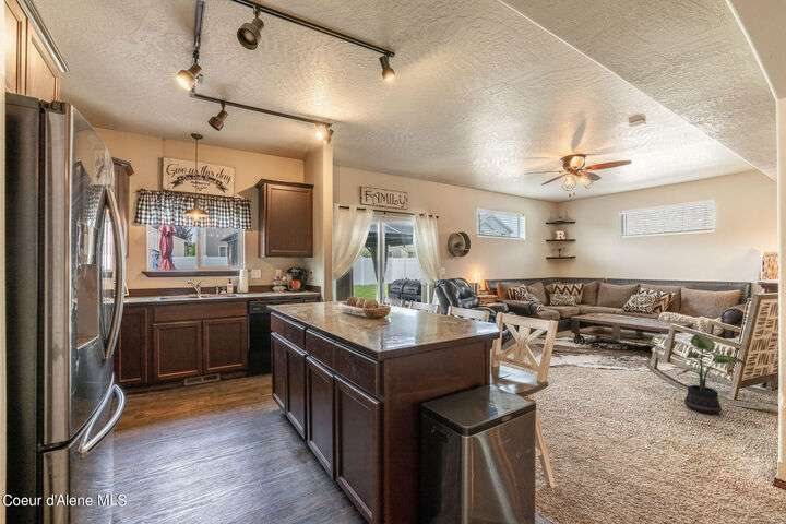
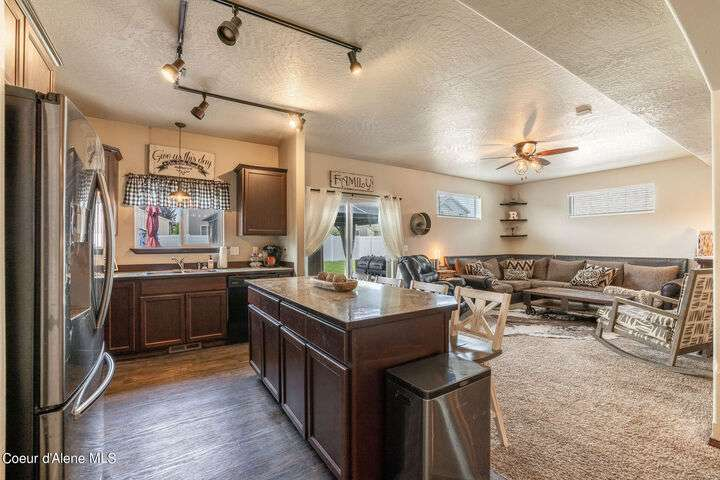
- potted plant [675,334,748,415]
